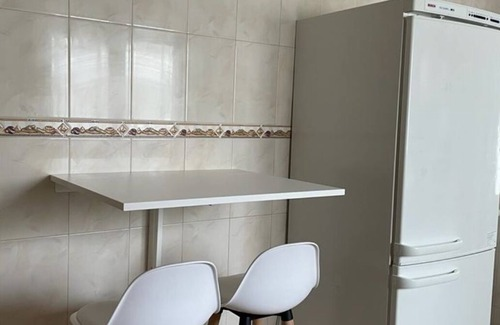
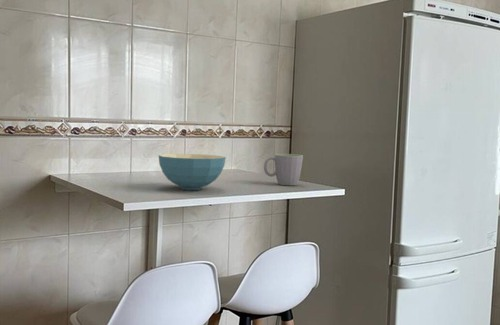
+ mug [263,153,304,186]
+ cereal bowl [158,153,227,191]
